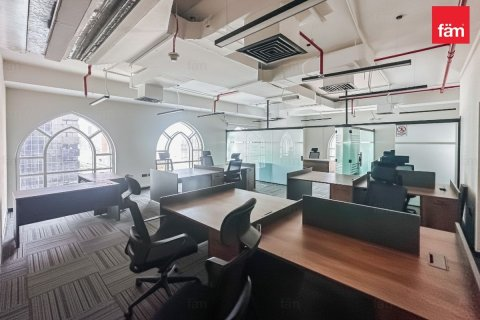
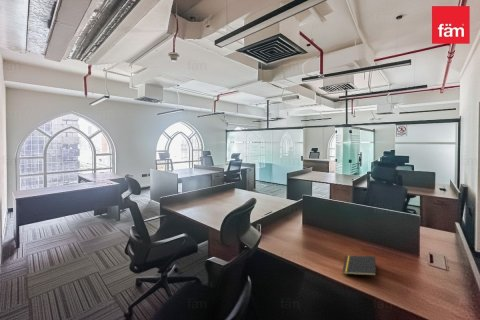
+ notepad [342,255,377,277]
